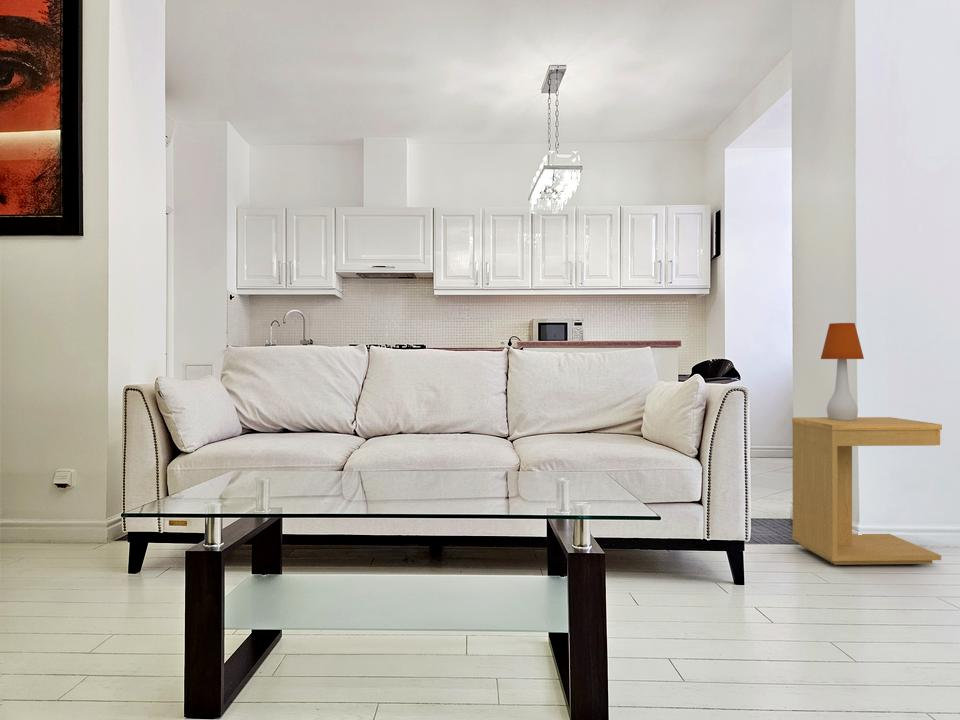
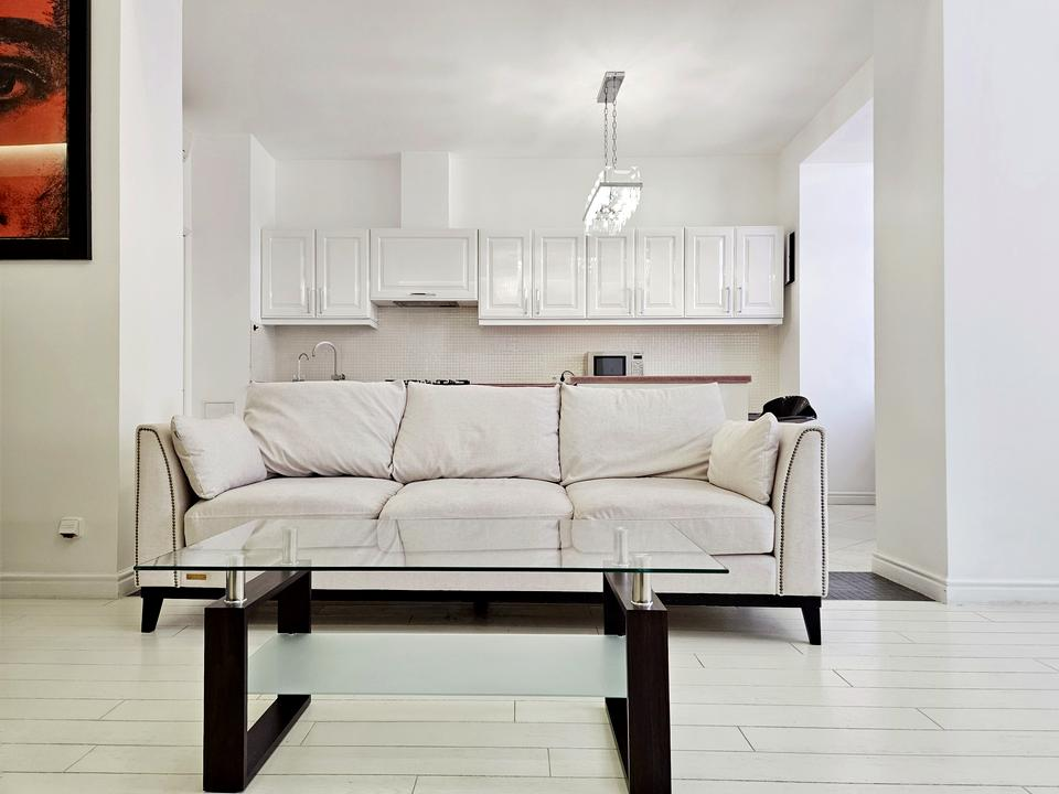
- table lamp [820,322,865,420]
- side table [791,416,943,566]
